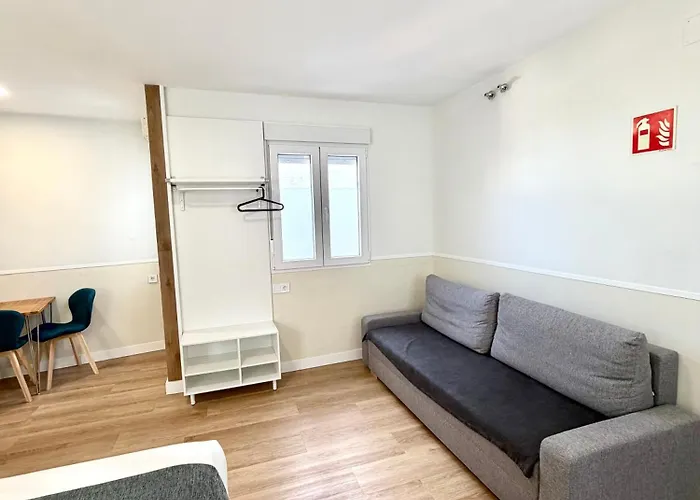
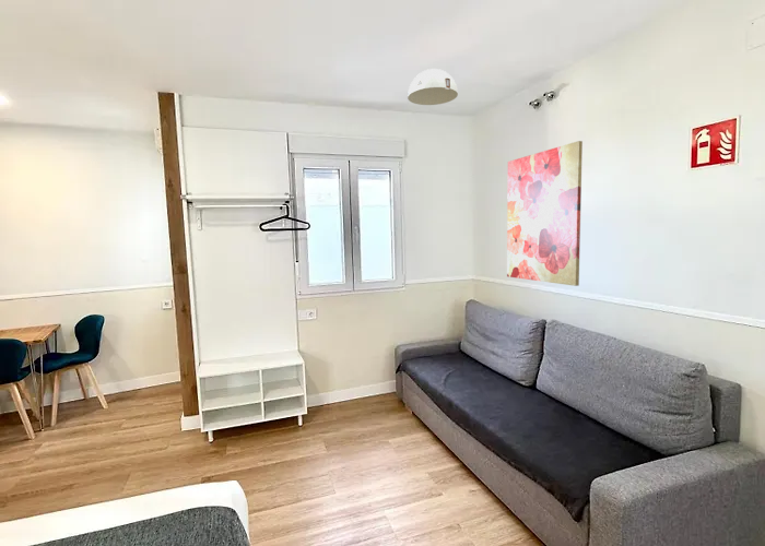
+ wall art [506,140,584,287]
+ ceiling light [407,68,459,106]
